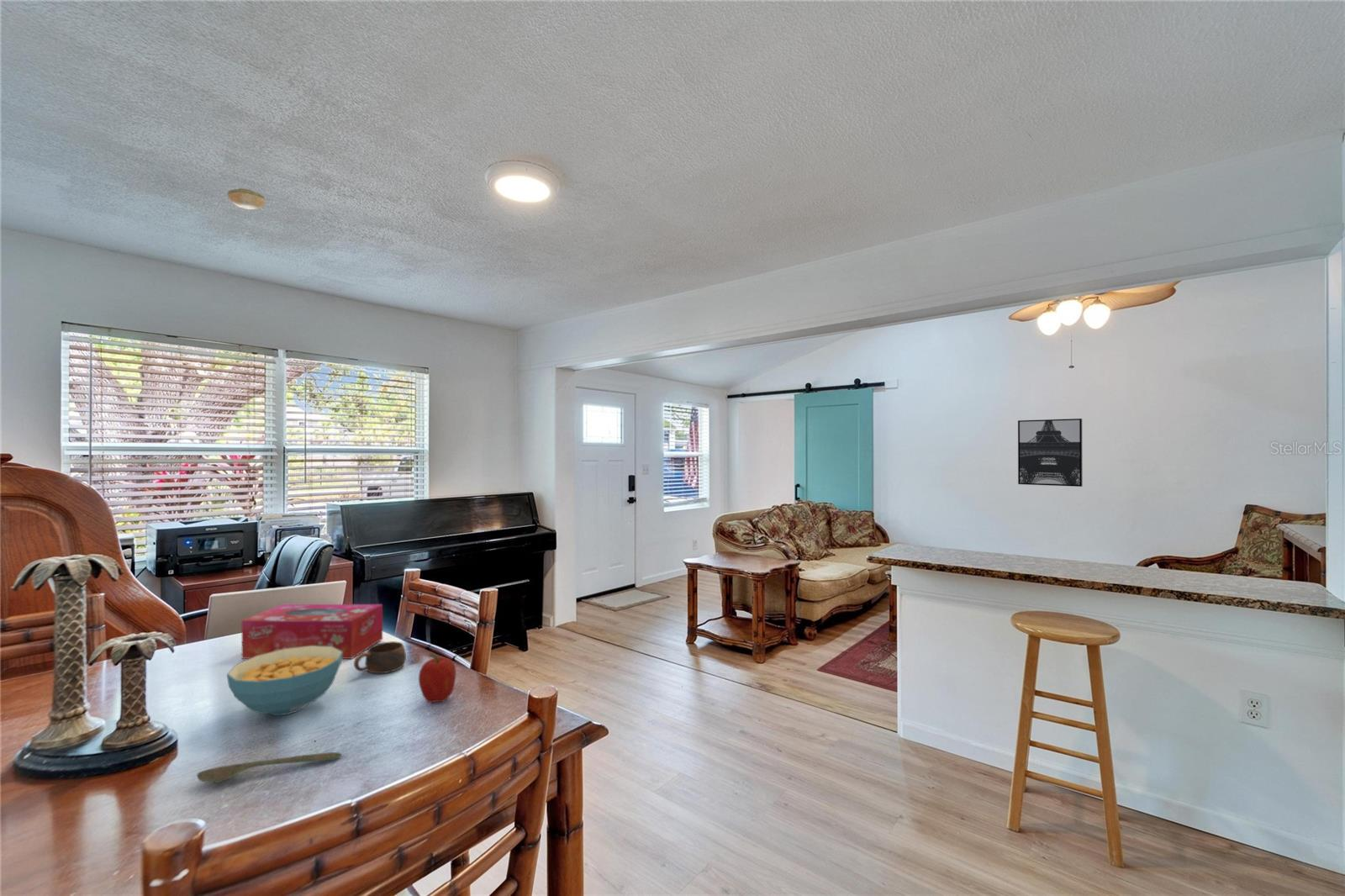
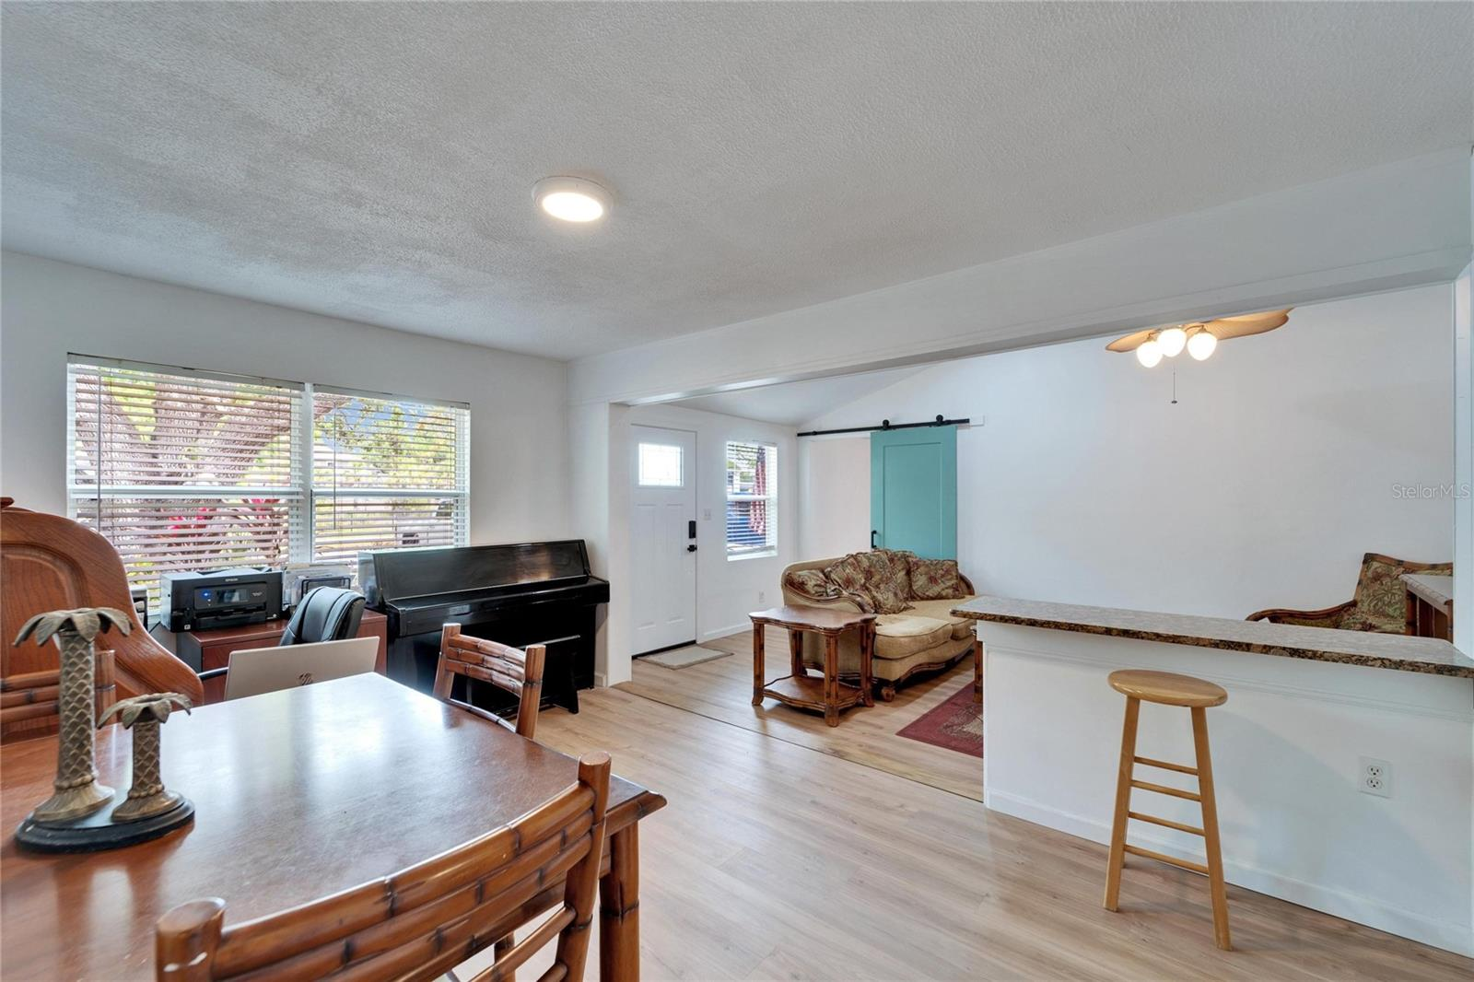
- tissue box [240,603,383,660]
- cup [353,640,407,674]
- smoke detector [227,187,266,210]
- cereal bowl [226,646,343,716]
- spoon [196,751,342,784]
- wall art [1017,418,1084,488]
- fruit [418,653,456,704]
